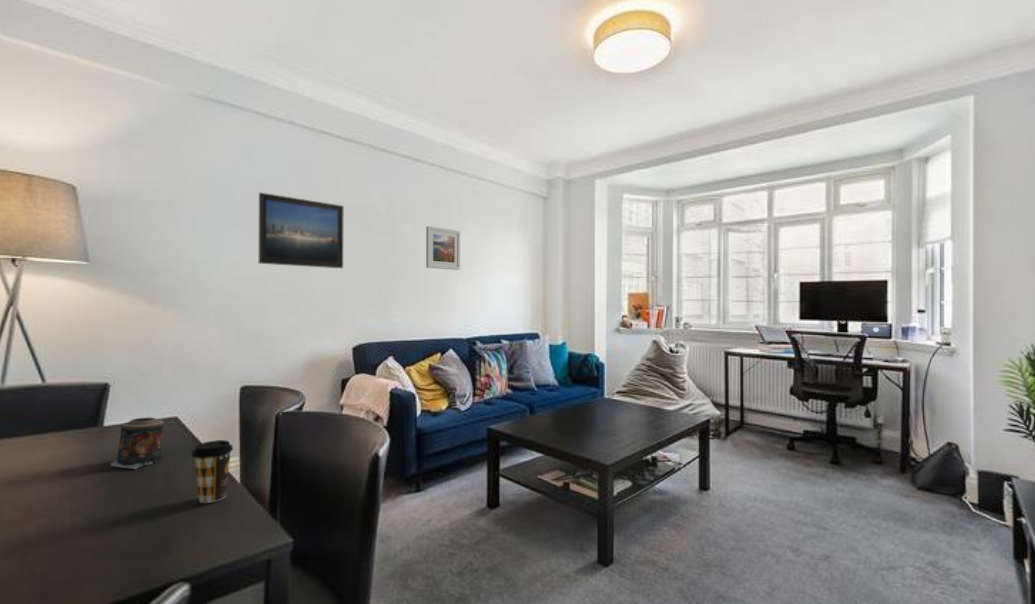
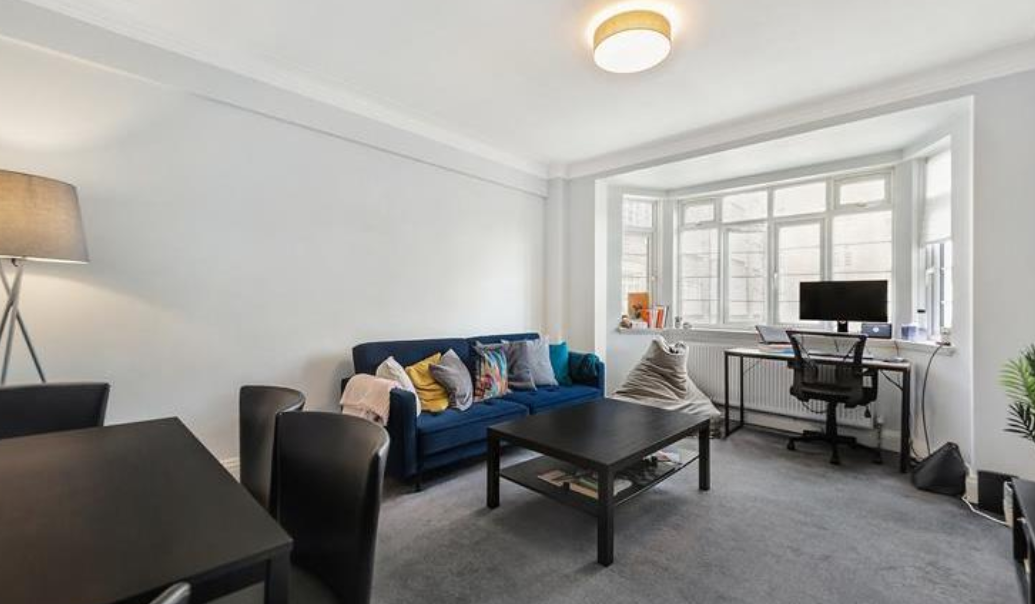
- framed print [258,192,345,269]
- candle [110,417,165,470]
- coffee cup [191,439,234,504]
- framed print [425,225,461,271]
